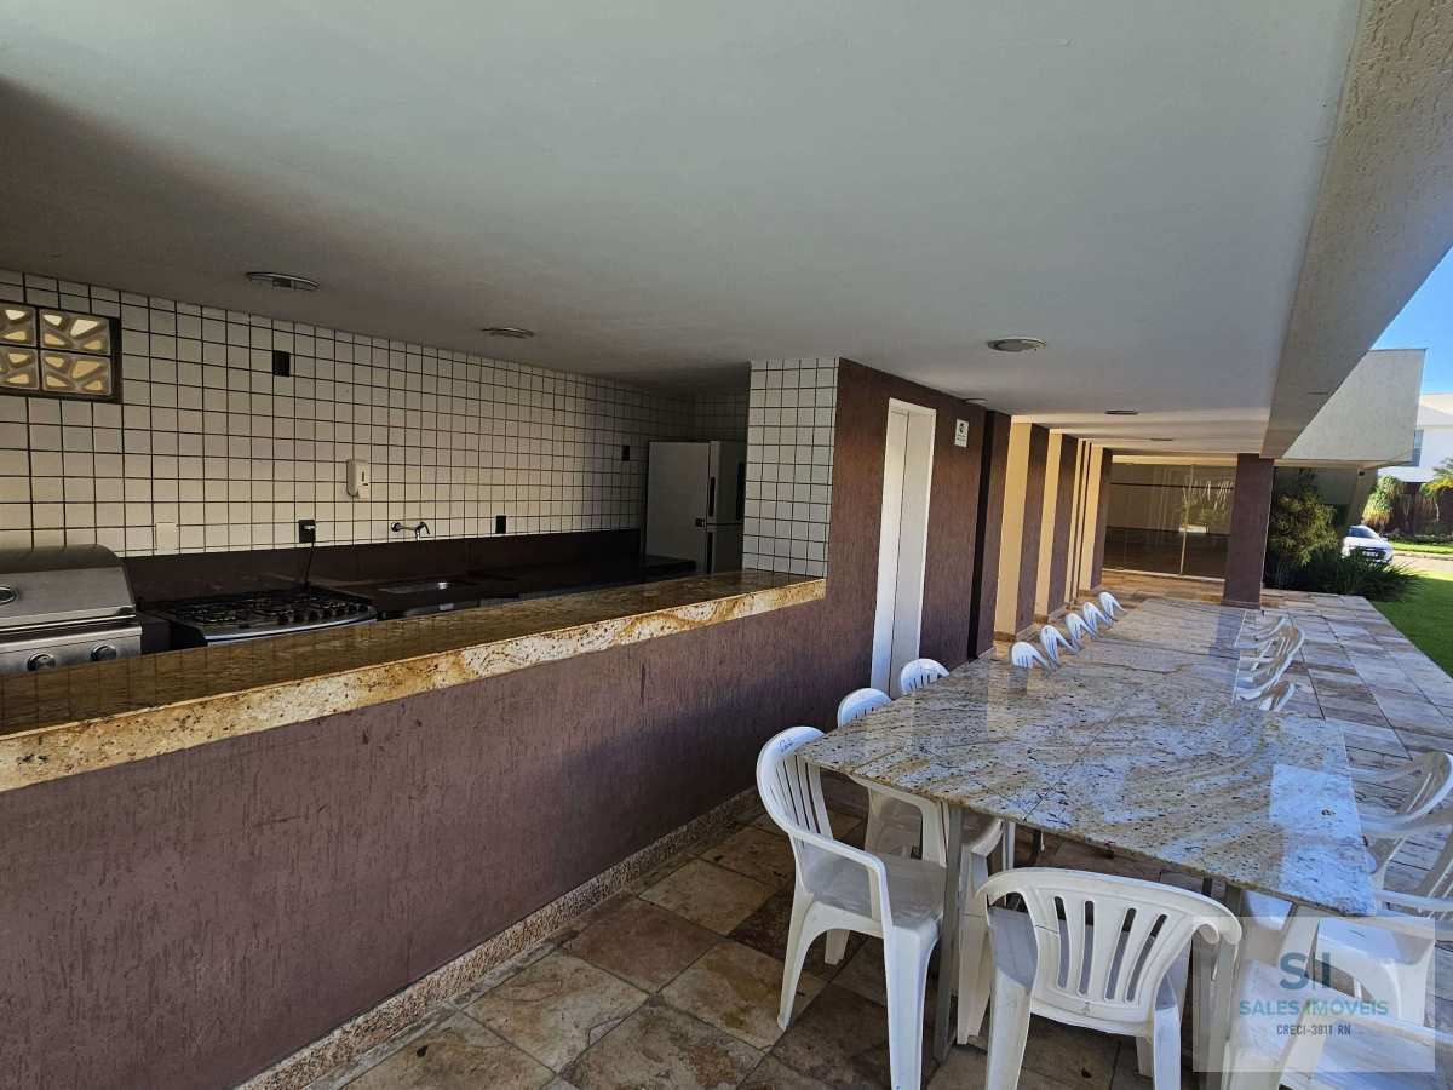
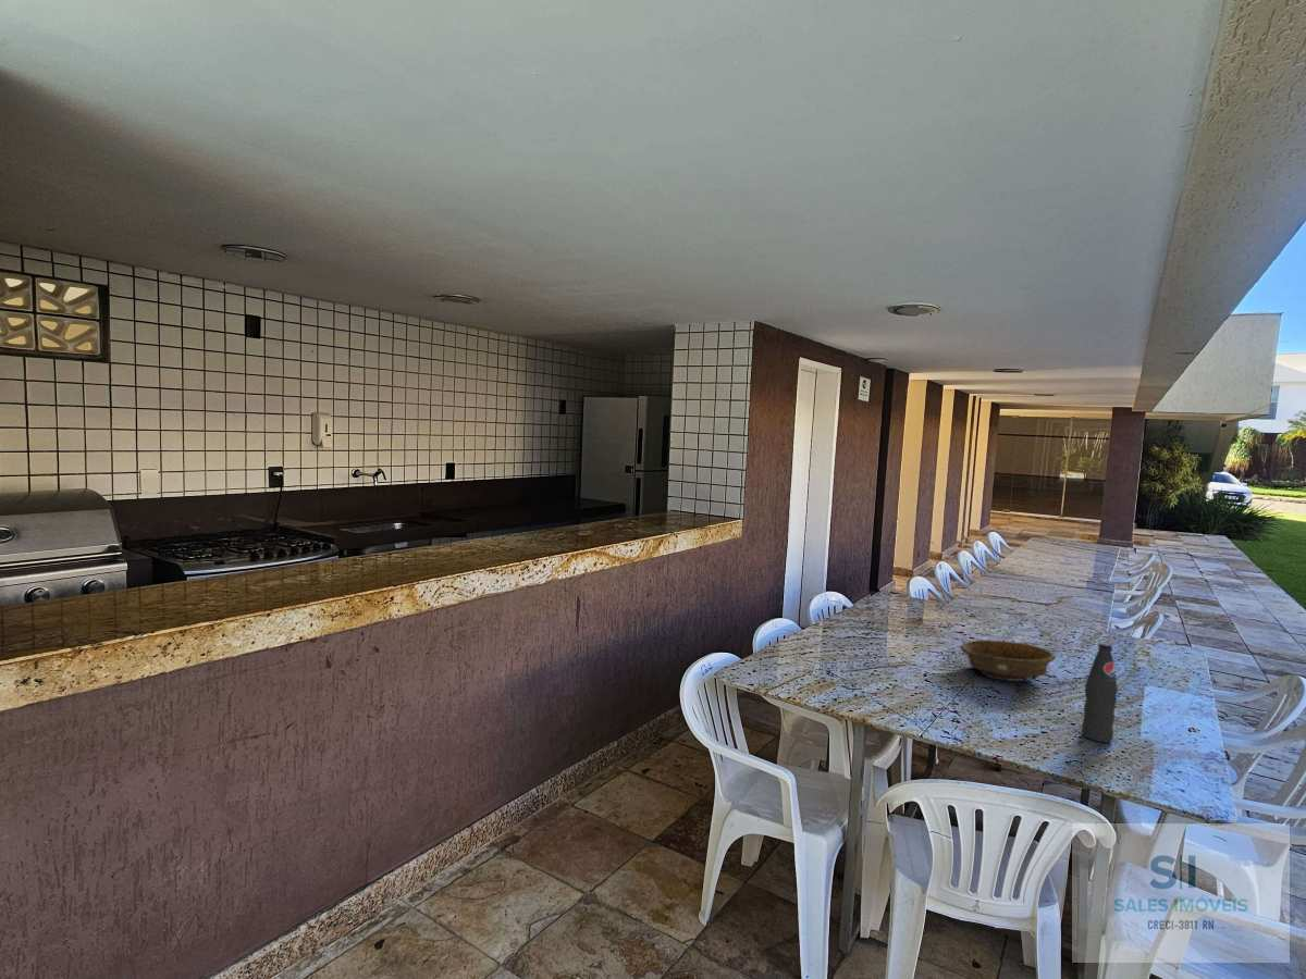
+ bottle [1081,642,1119,743]
+ decorative bowl [959,639,1057,682]
